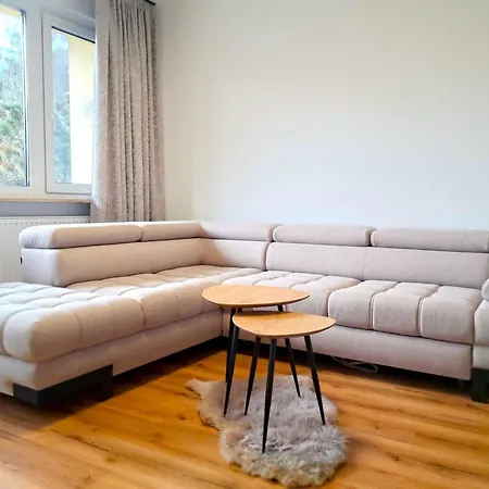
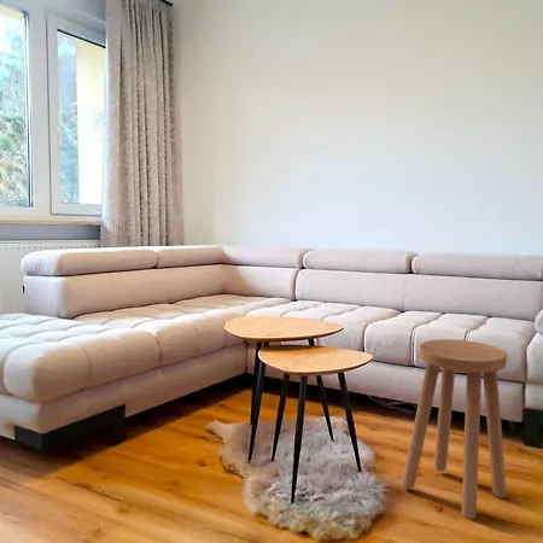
+ stool [401,338,508,520]
